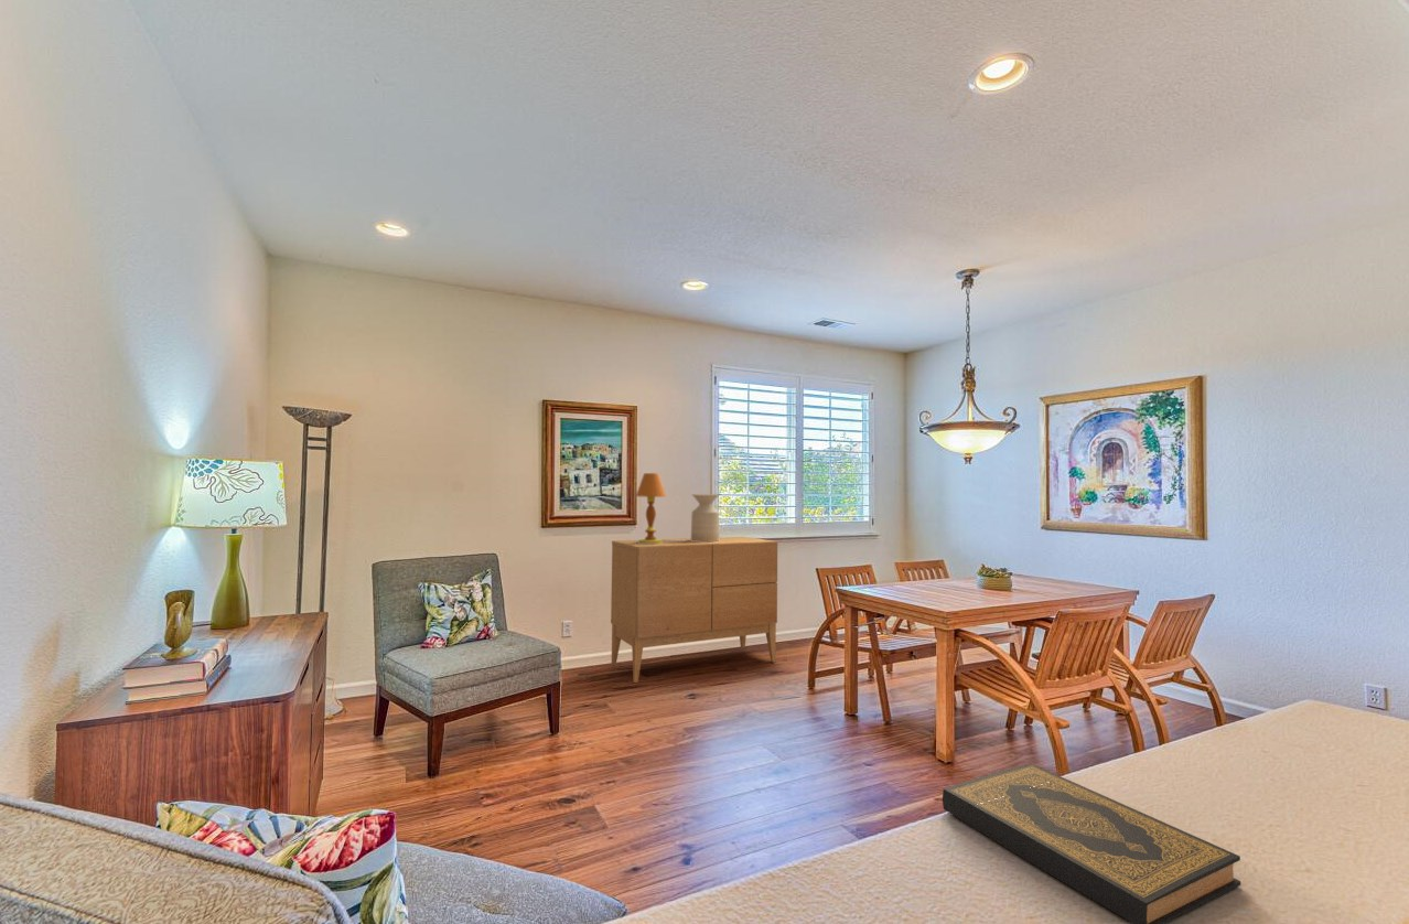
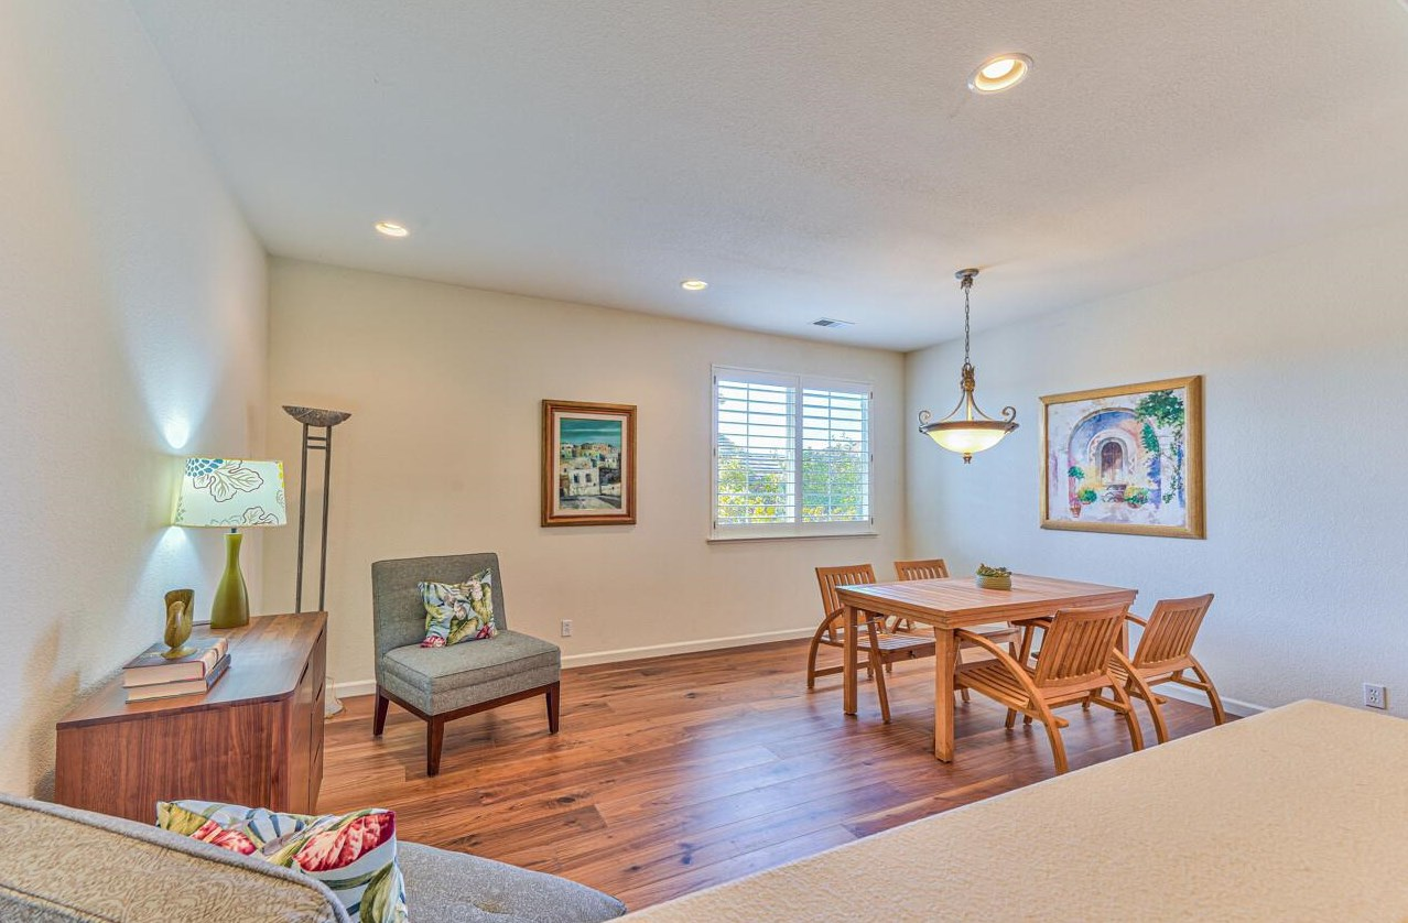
- table lamp [634,472,685,544]
- sideboard [610,536,778,684]
- hardback book [942,762,1241,924]
- side table [690,493,720,542]
